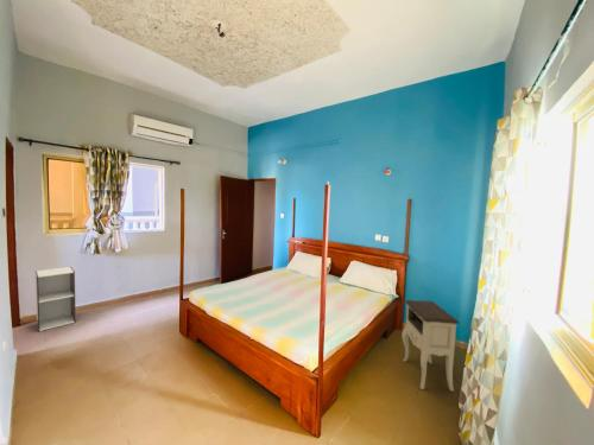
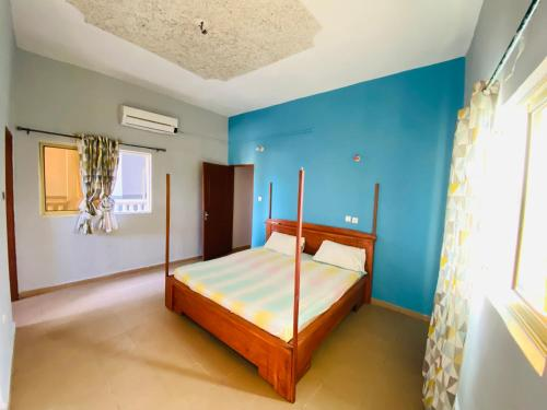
- nightstand [400,299,460,393]
- bookcase [34,266,77,332]
